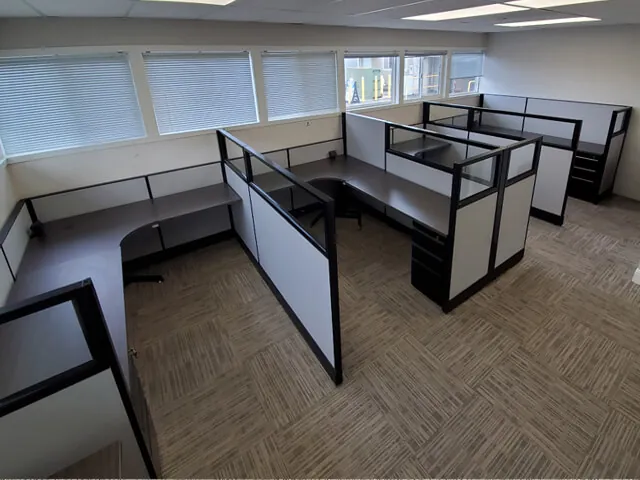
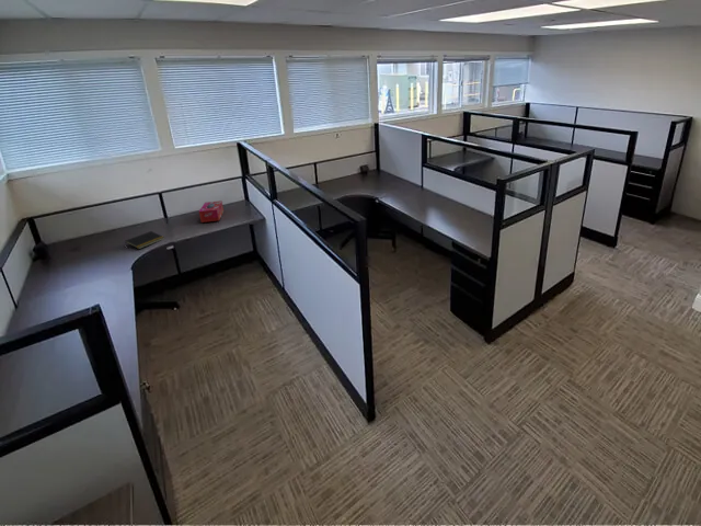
+ notepad [124,230,165,250]
+ tissue box [198,199,225,224]
